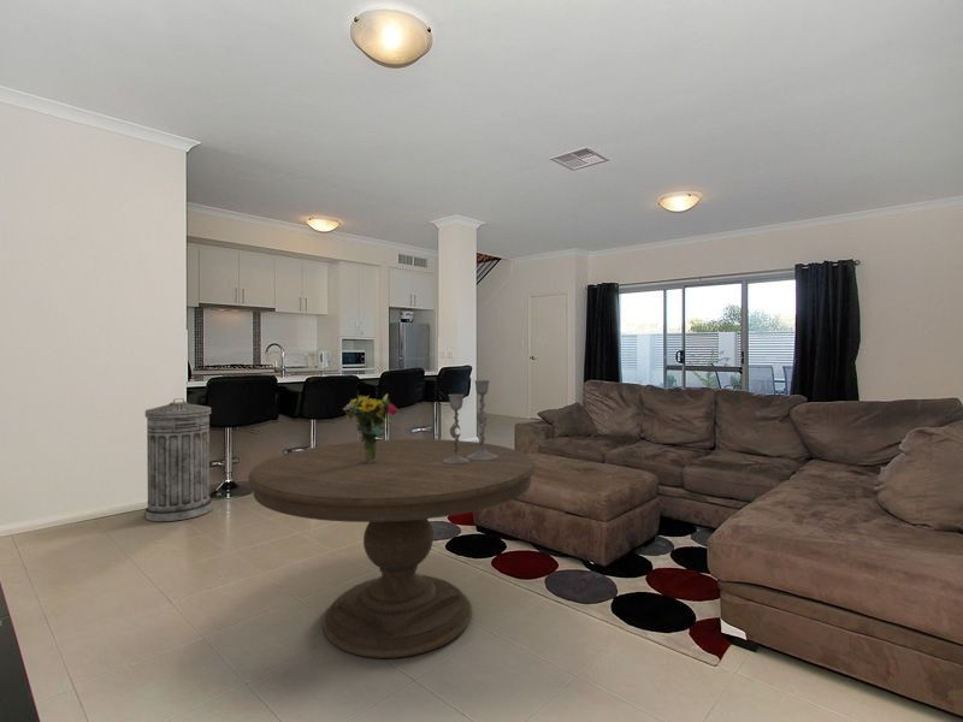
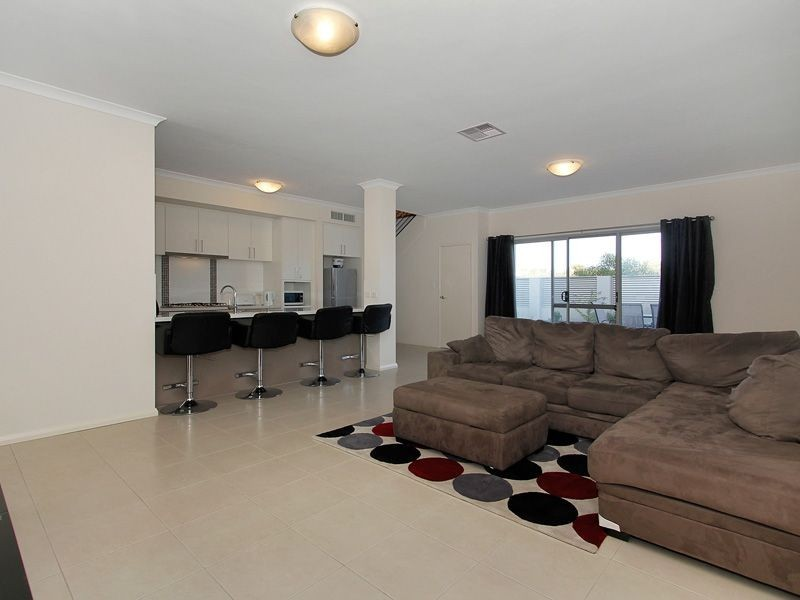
- dining table [247,438,537,659]
- trash can [144,397,213,522]
- bouquet [342,392,398,463]
- candlestick [443,379,498,464]
